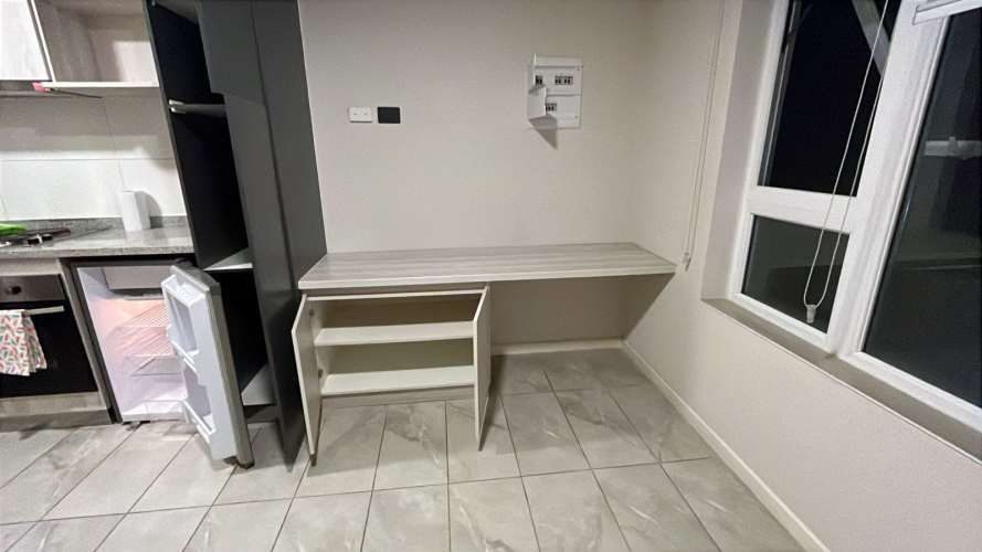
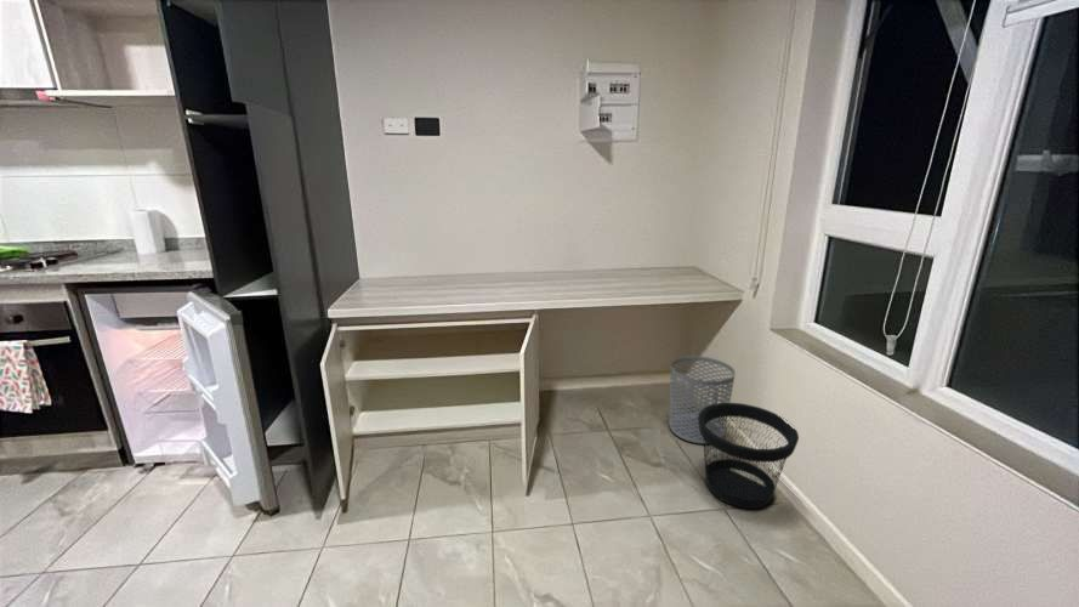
+ wastebasket [698,402,800,510]
+ waste bin [668,354,737,444]
